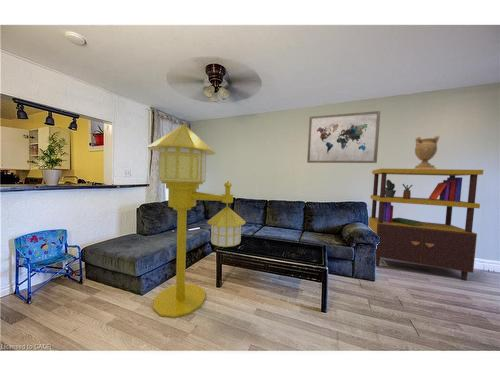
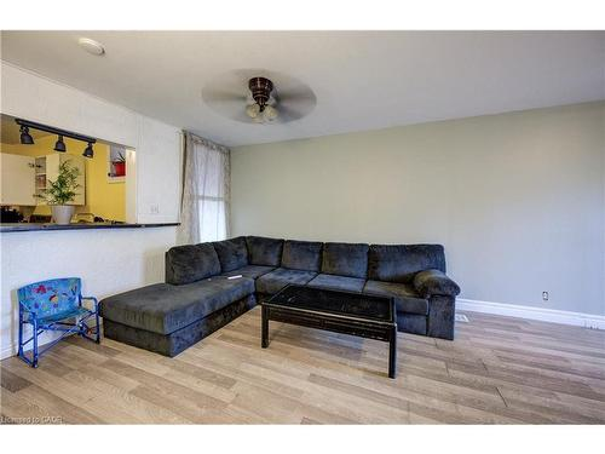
- bookcase [368,168,484,282]
- wall art [306,110,381,164]
- floor lamp [146,123,247,319]
- decorative urn [413,135,440,169]
